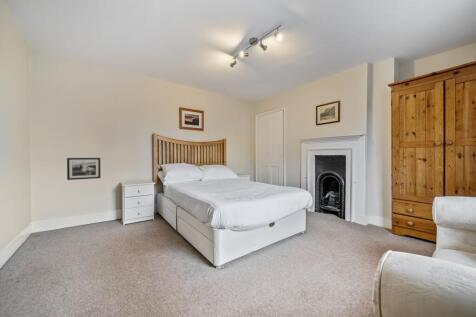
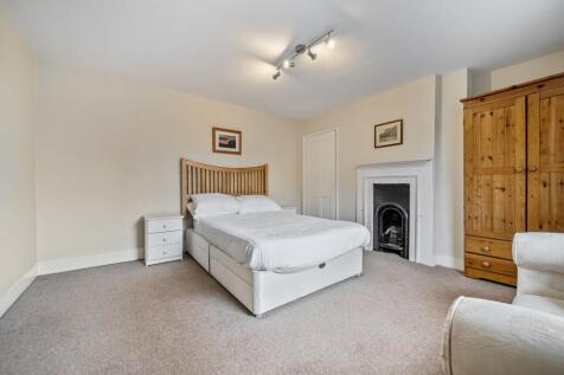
- picture frame [66,157,101,181]
